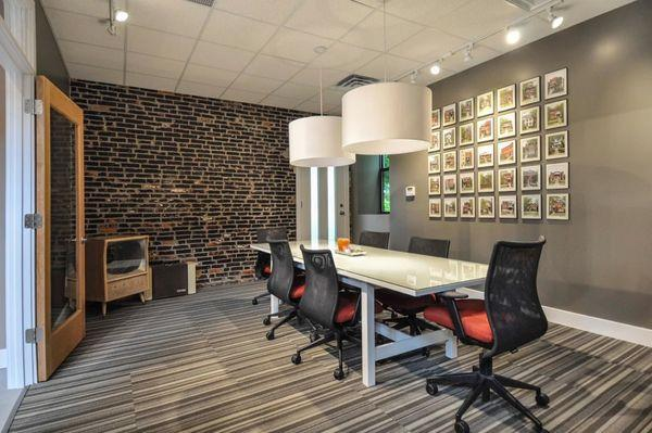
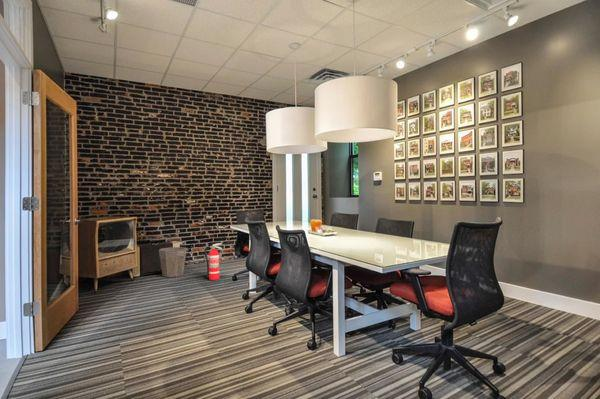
+ waste bin [158,246,188,278]
+ fire extinguisher [204,242,223,281]
